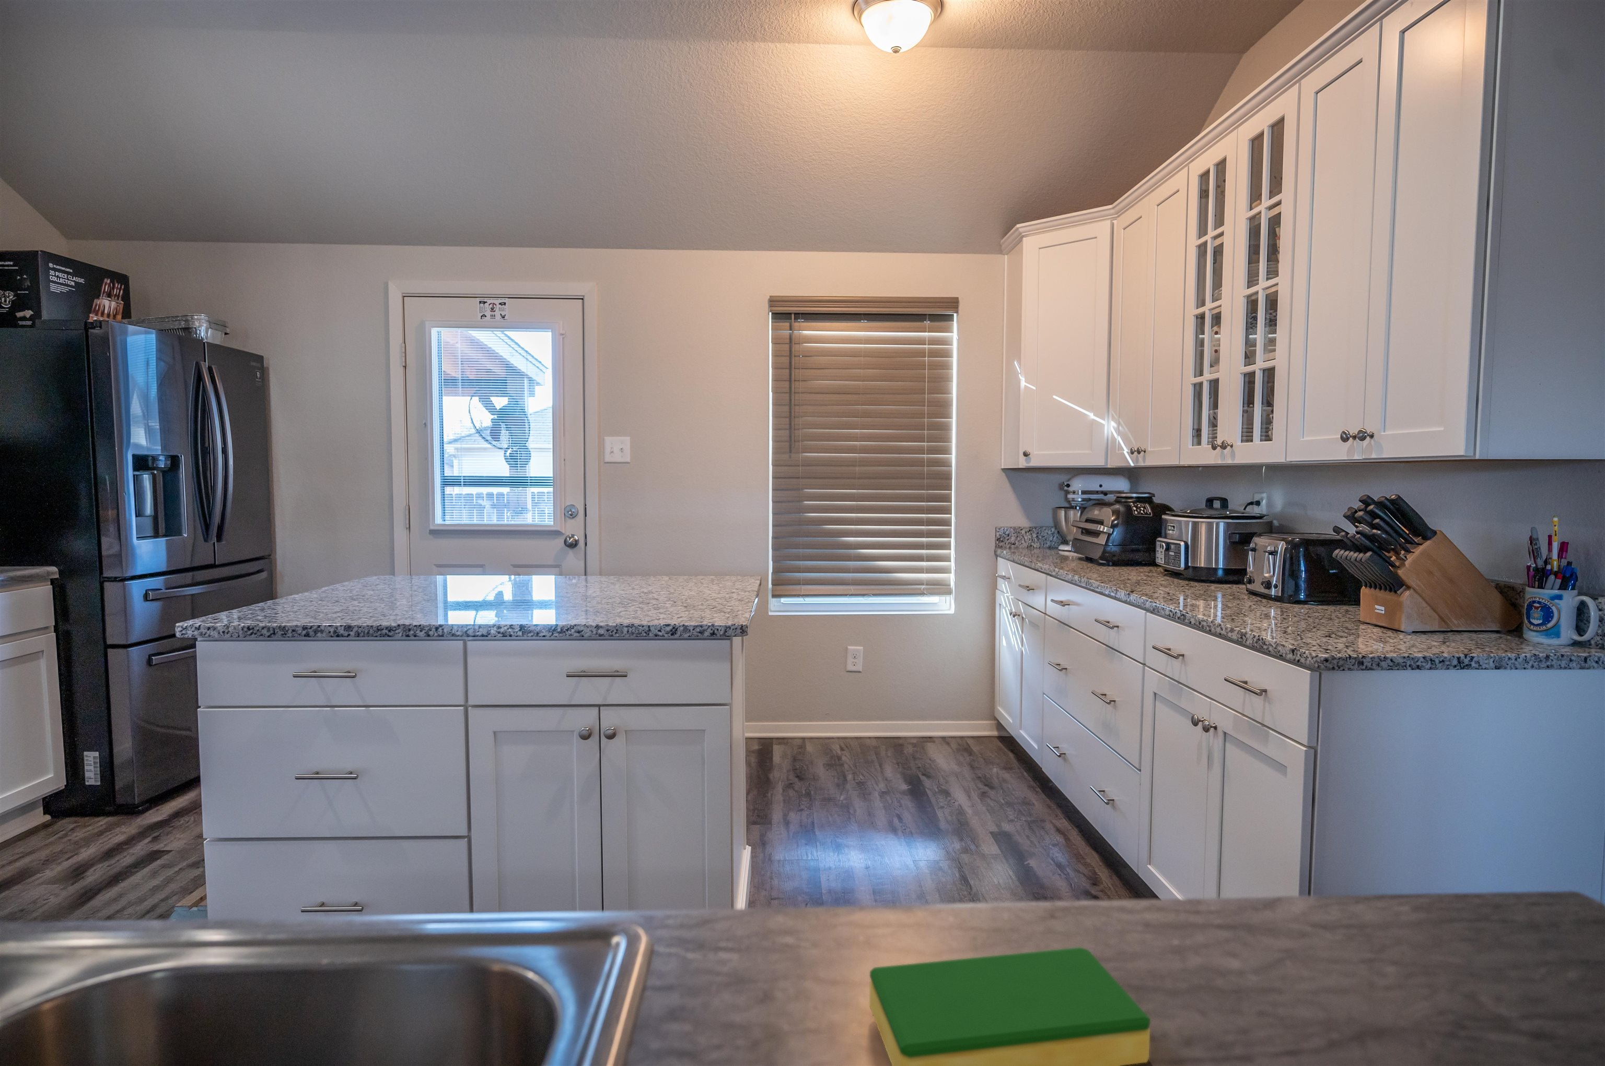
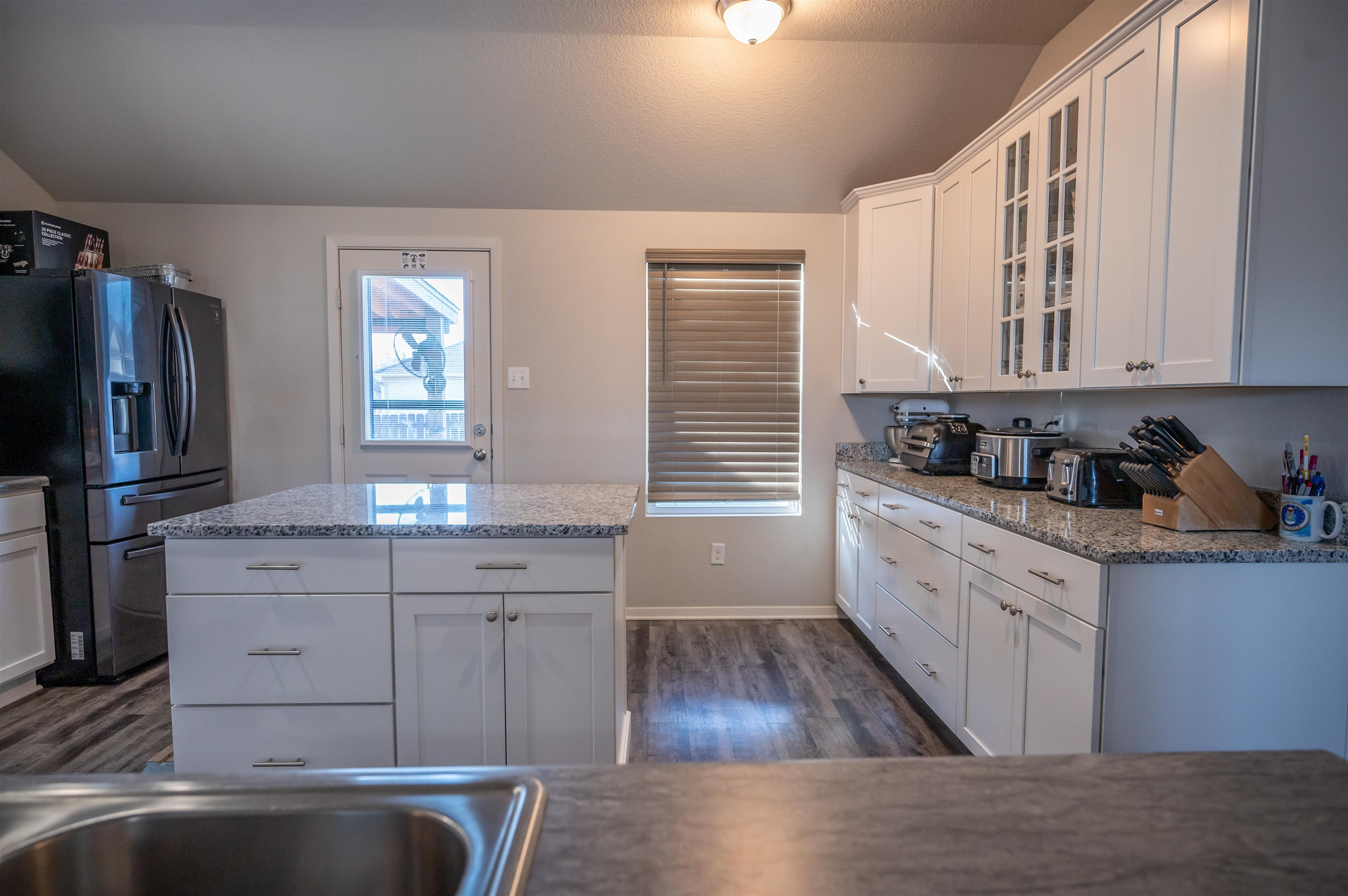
- dish sponge [869,947,1151,1066]
